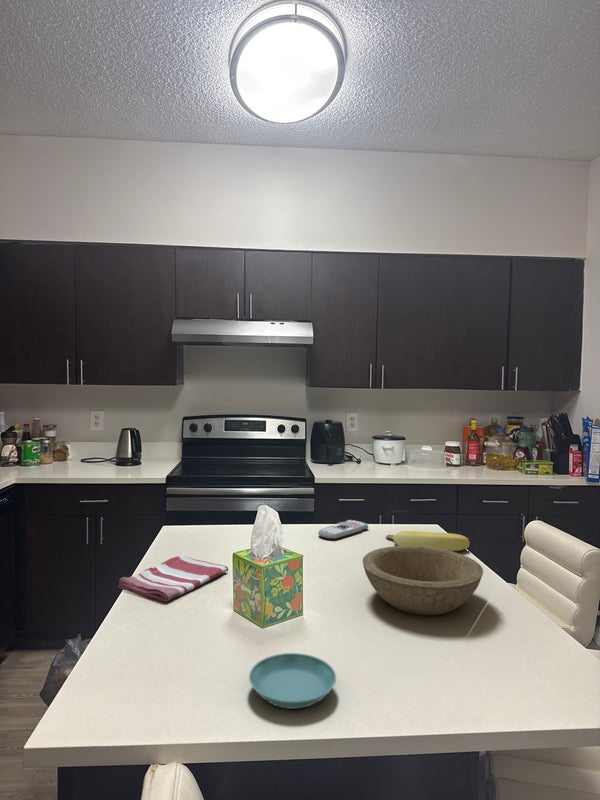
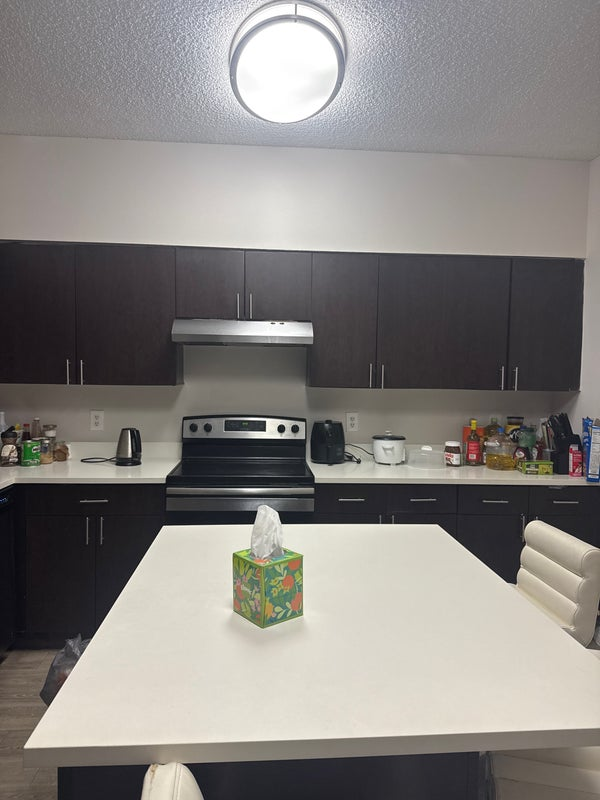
- dish towel [117,554,229,603]
- banana [385,530,471,552]
- remote control [317,519,369,541]
- saucer [248,652,337,710]
- bowl [362,545,484,616]
